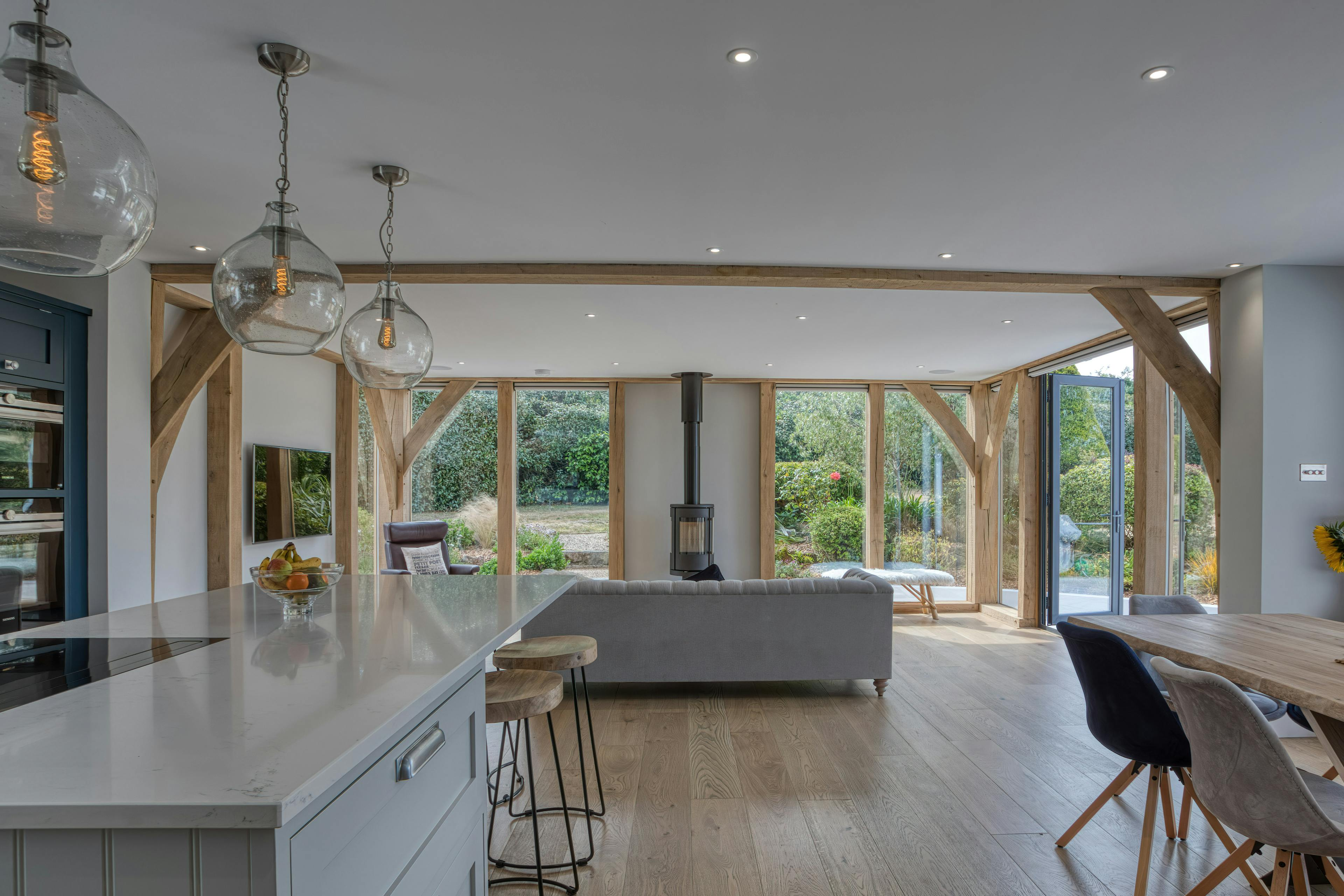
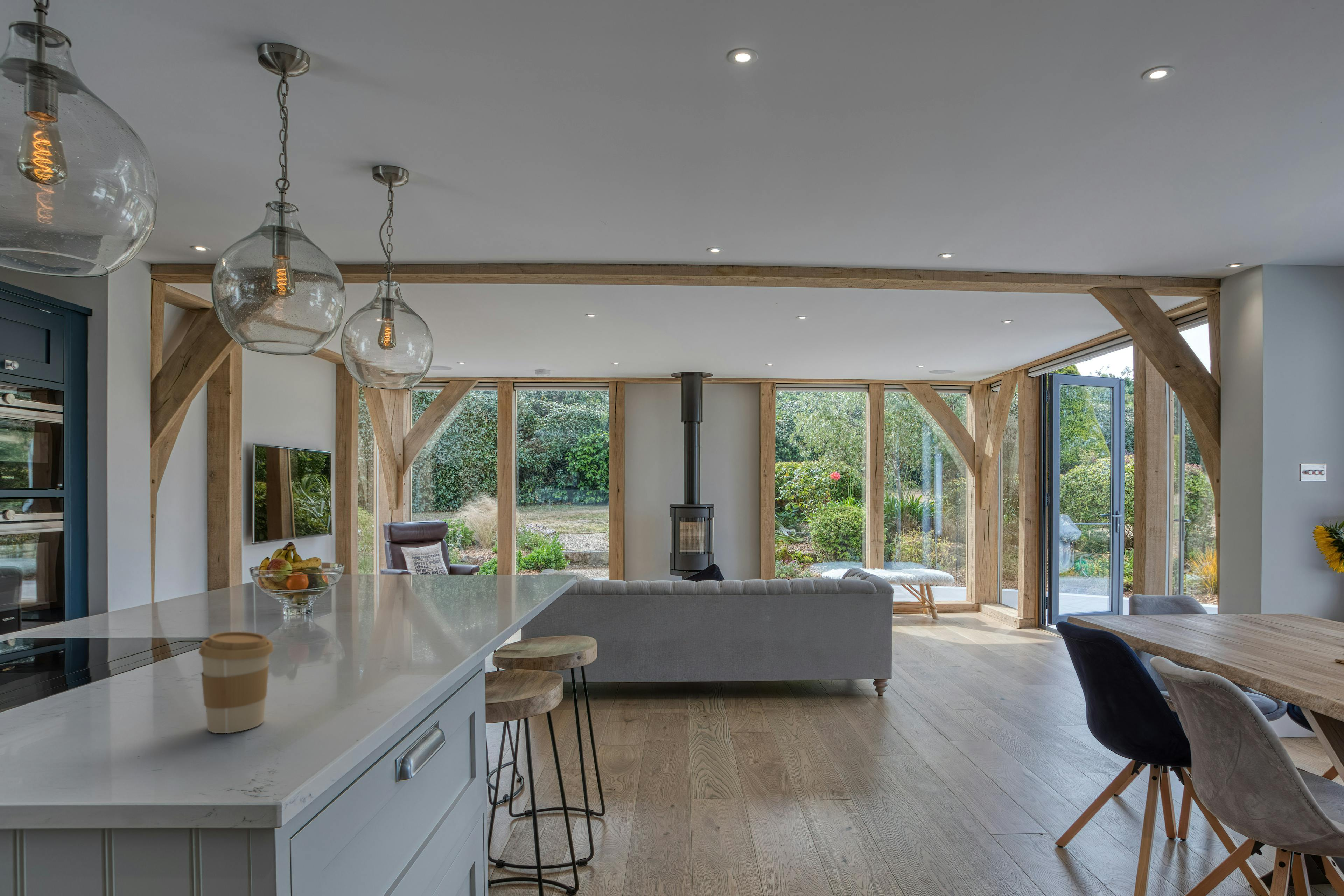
+ coffee cup [198,631,274,734]
